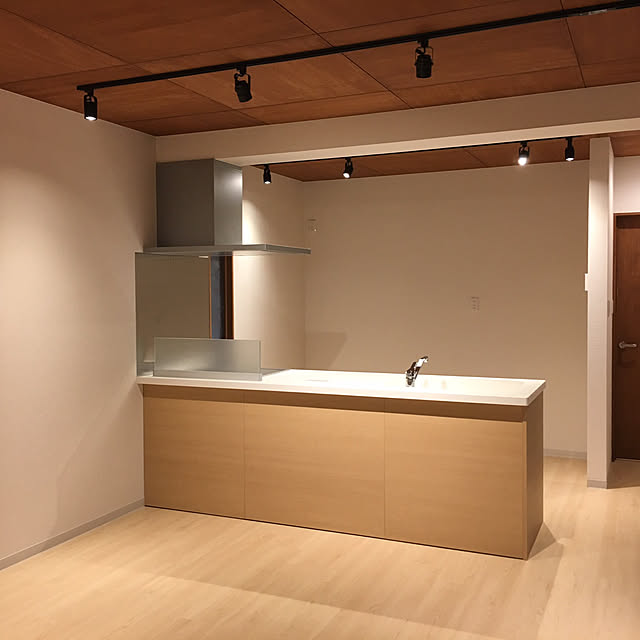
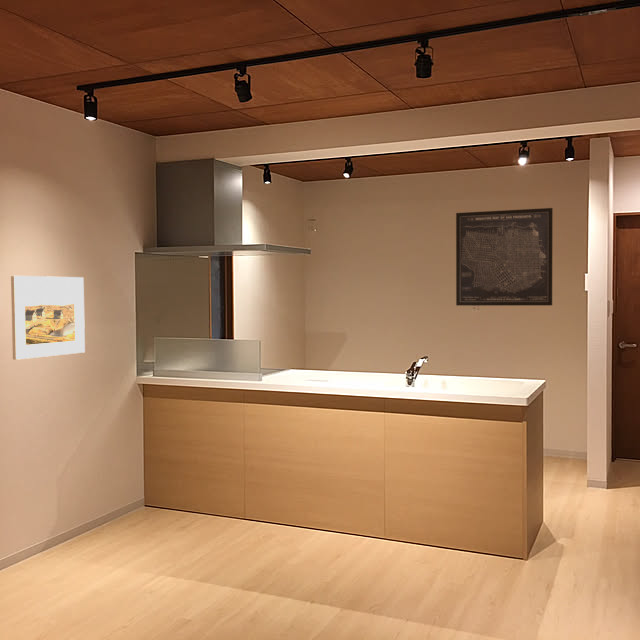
+ wall art [455,207,554,307]
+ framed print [10,275,86,361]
